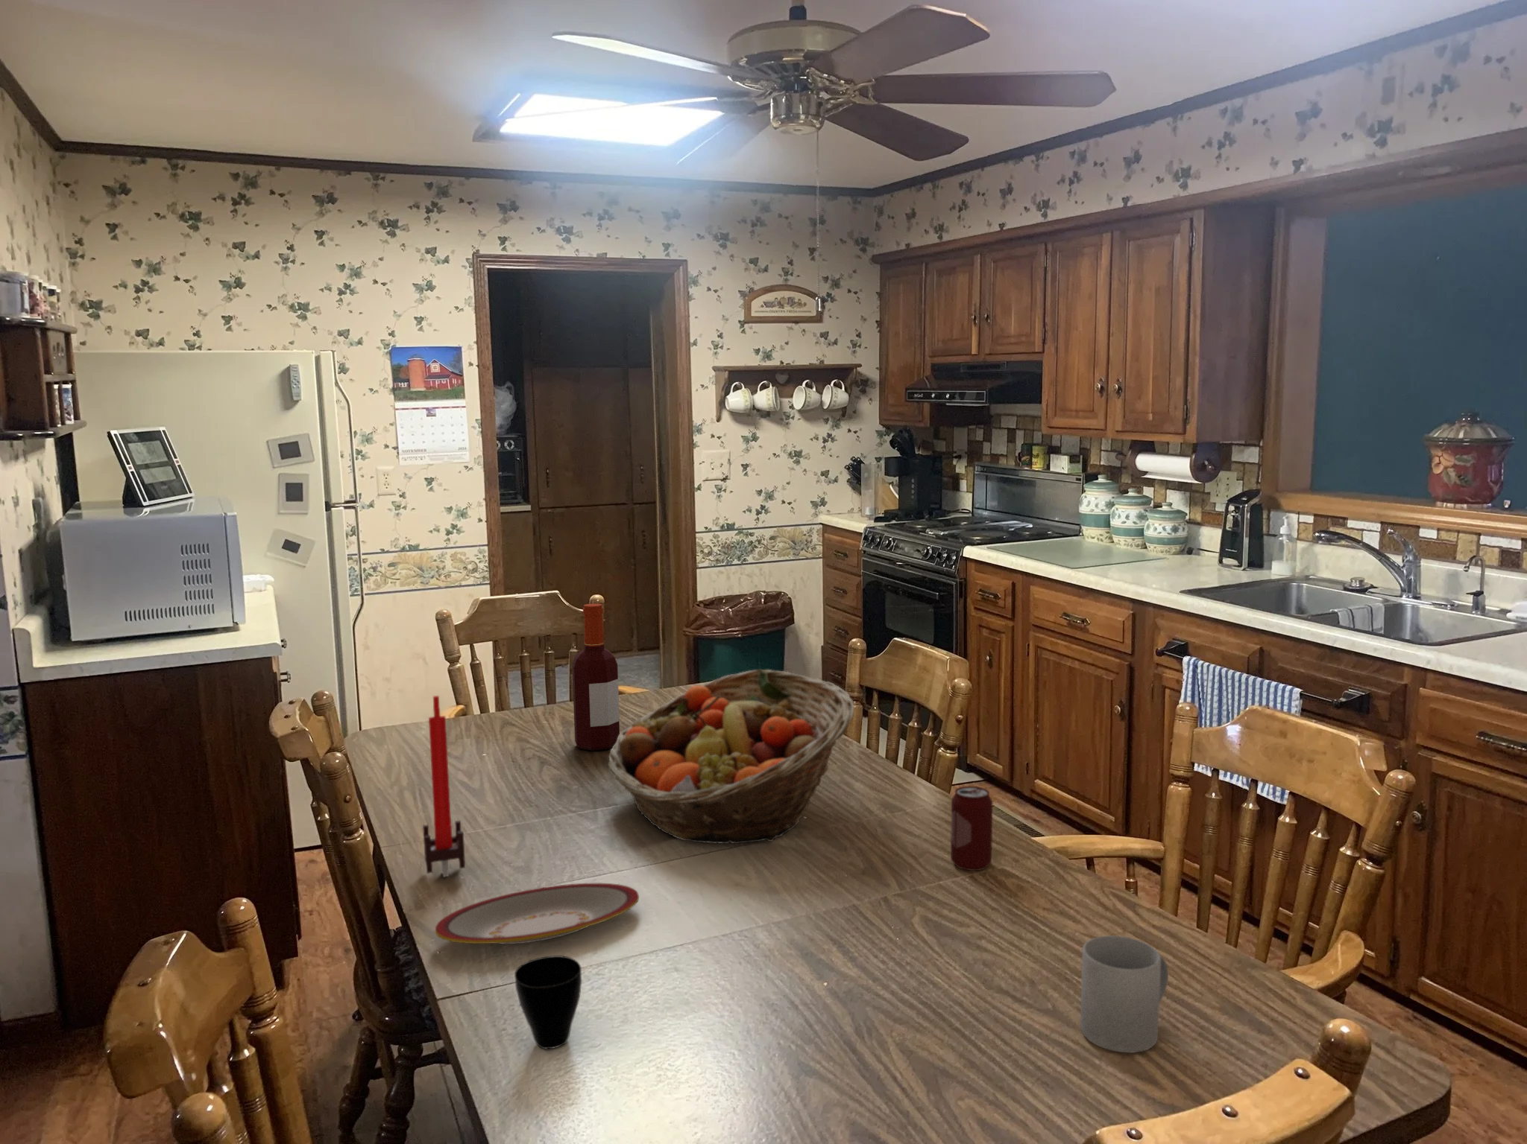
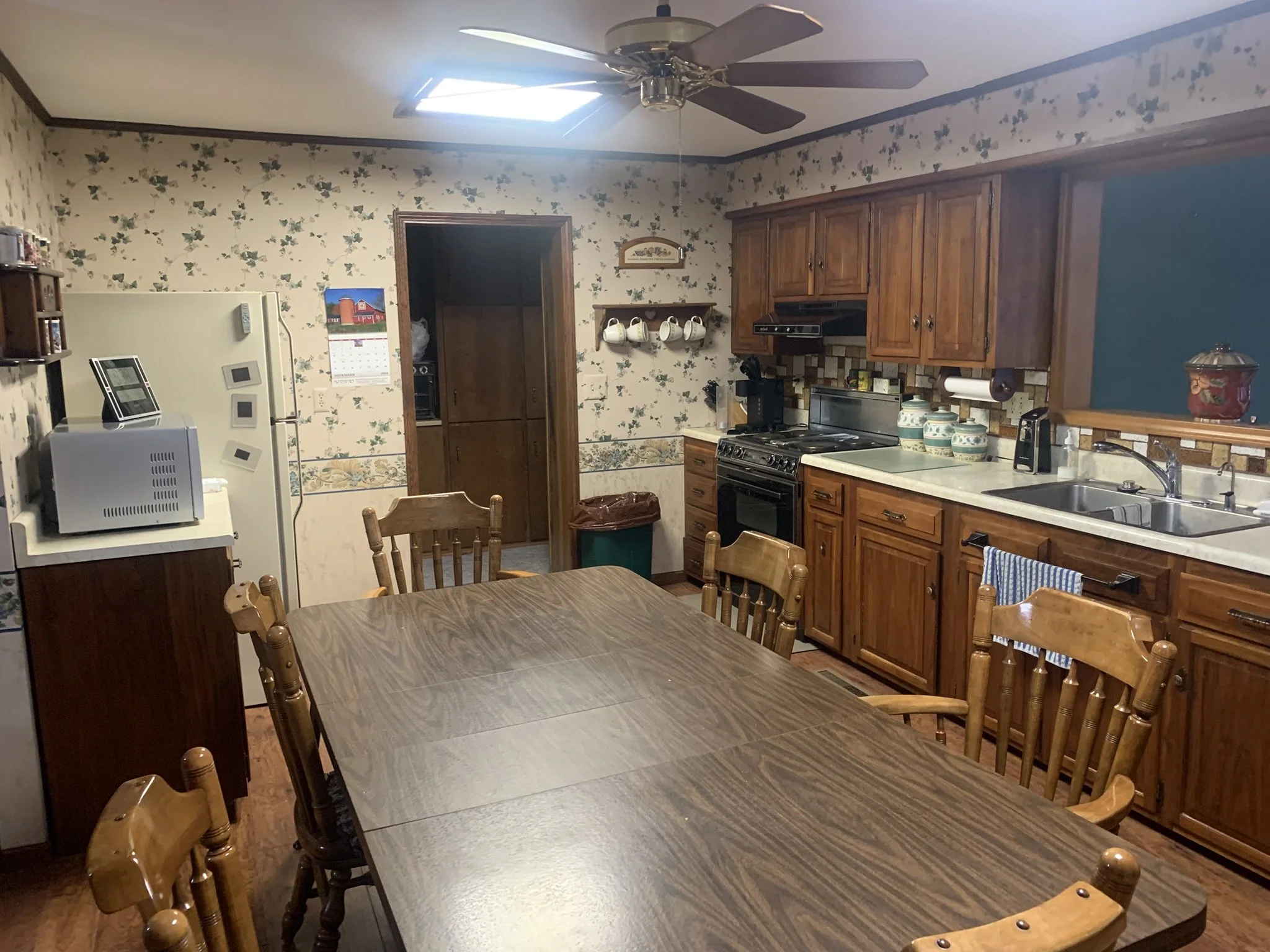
- bottle [571,602,620,751]
- cup [513,955,582,1049]
- beverage can [950,786,993,871]
- fruit basket [607,669,855,845]
- mug [1080,935,1169,1053]
- candle [422,695,467,877]
- plate [435,882,640,946]
